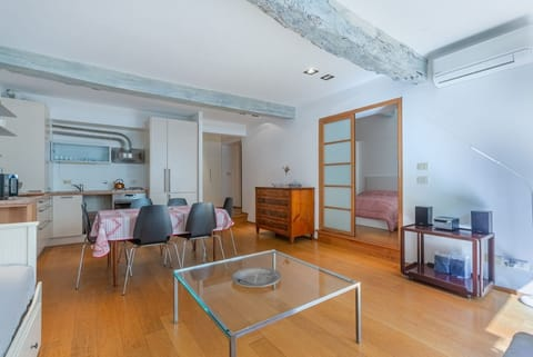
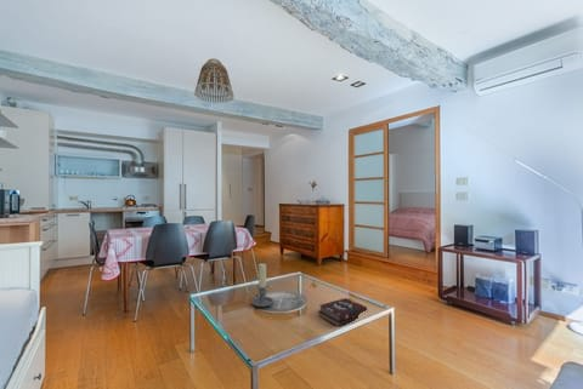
+ lamp shade [193,57,236,104]
+ hardback book [317,297,368,328]
+ candle holder [250,263,274,308]
